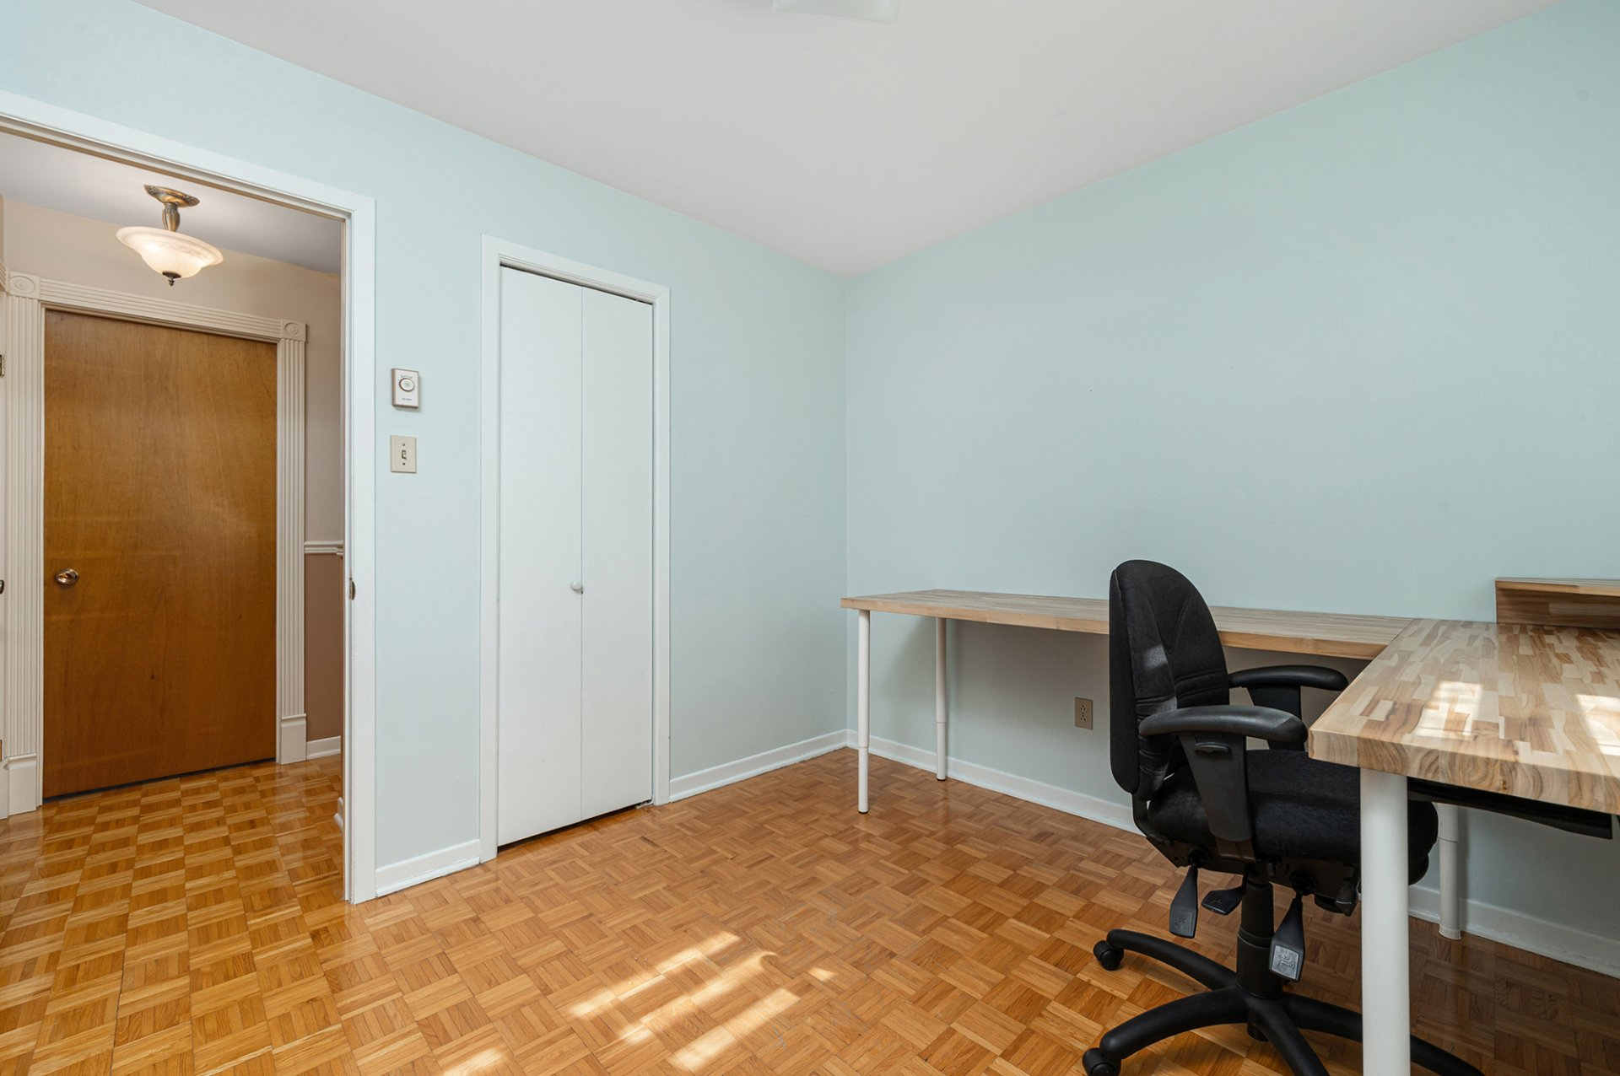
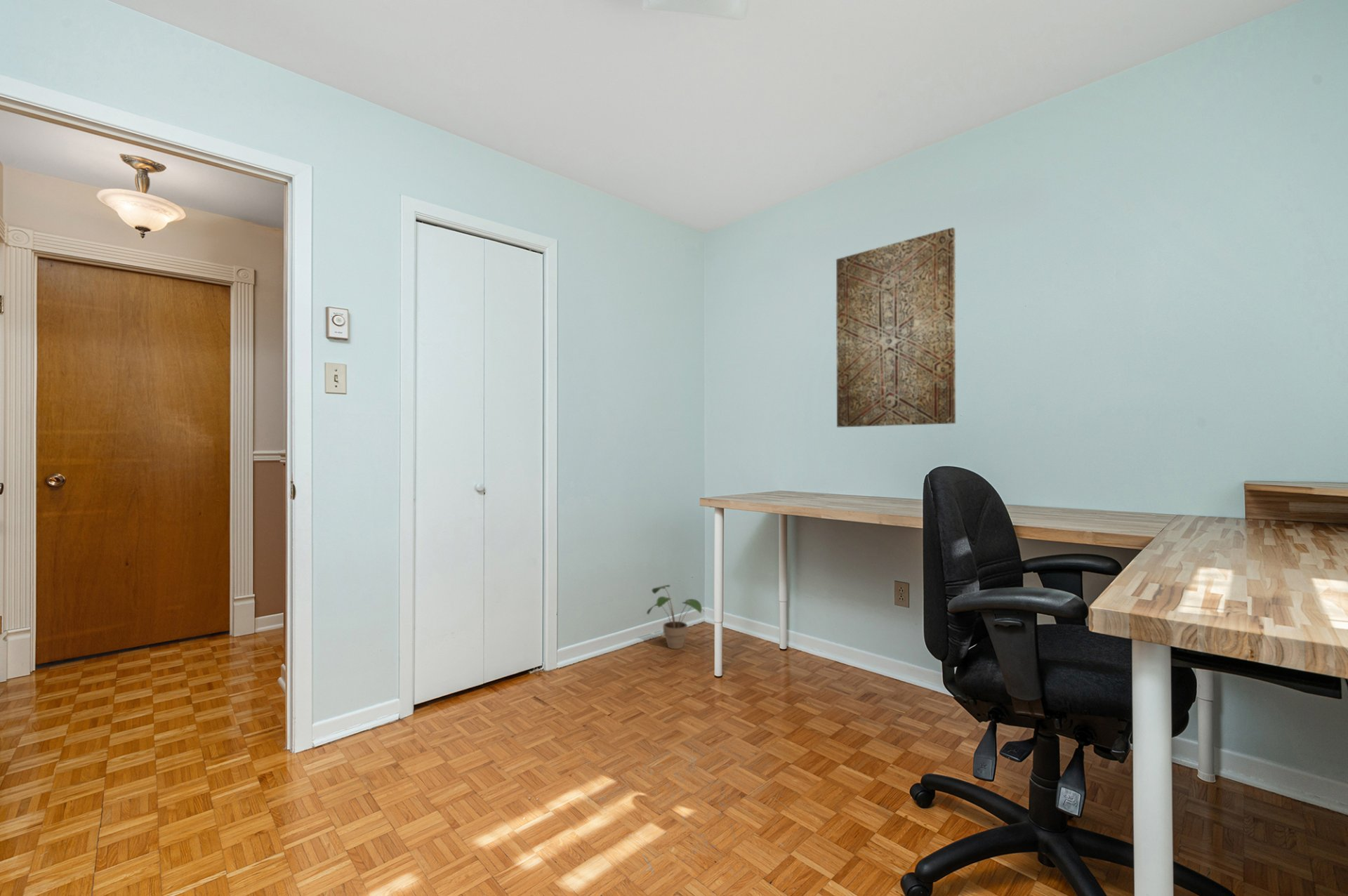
+ potted plant [646,584,706,650]
+ wall art [835,227,956,428]
